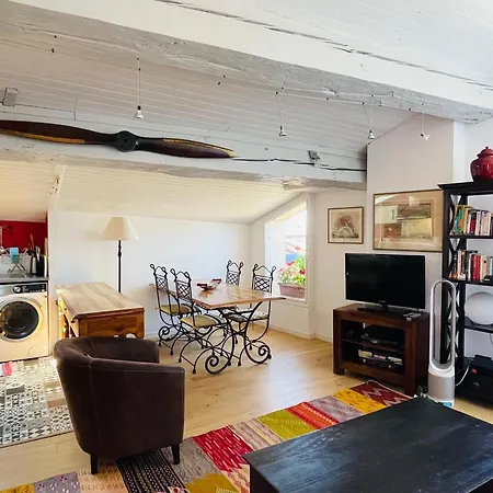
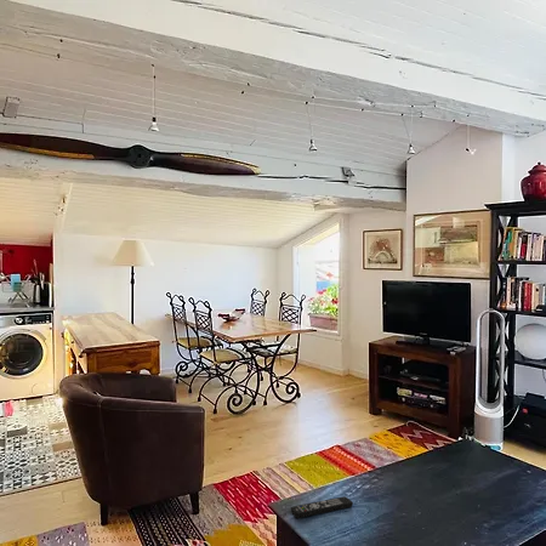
+ remote control [290,495,354,519]
